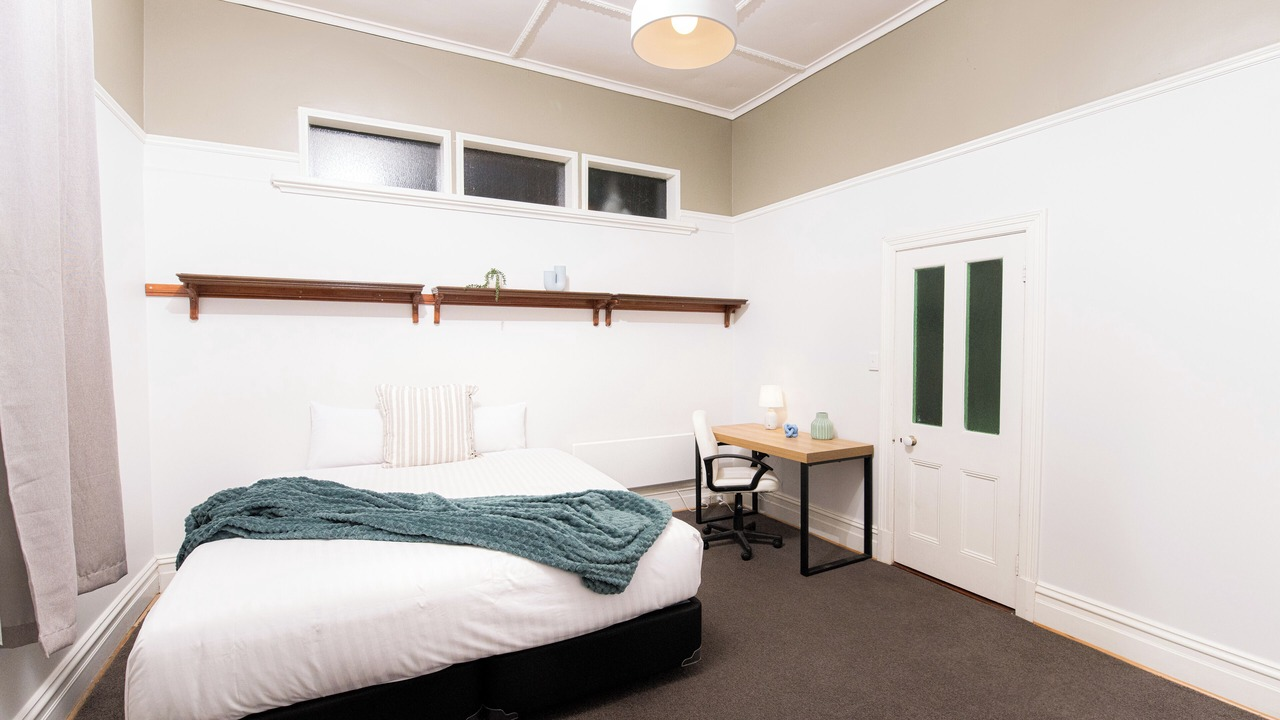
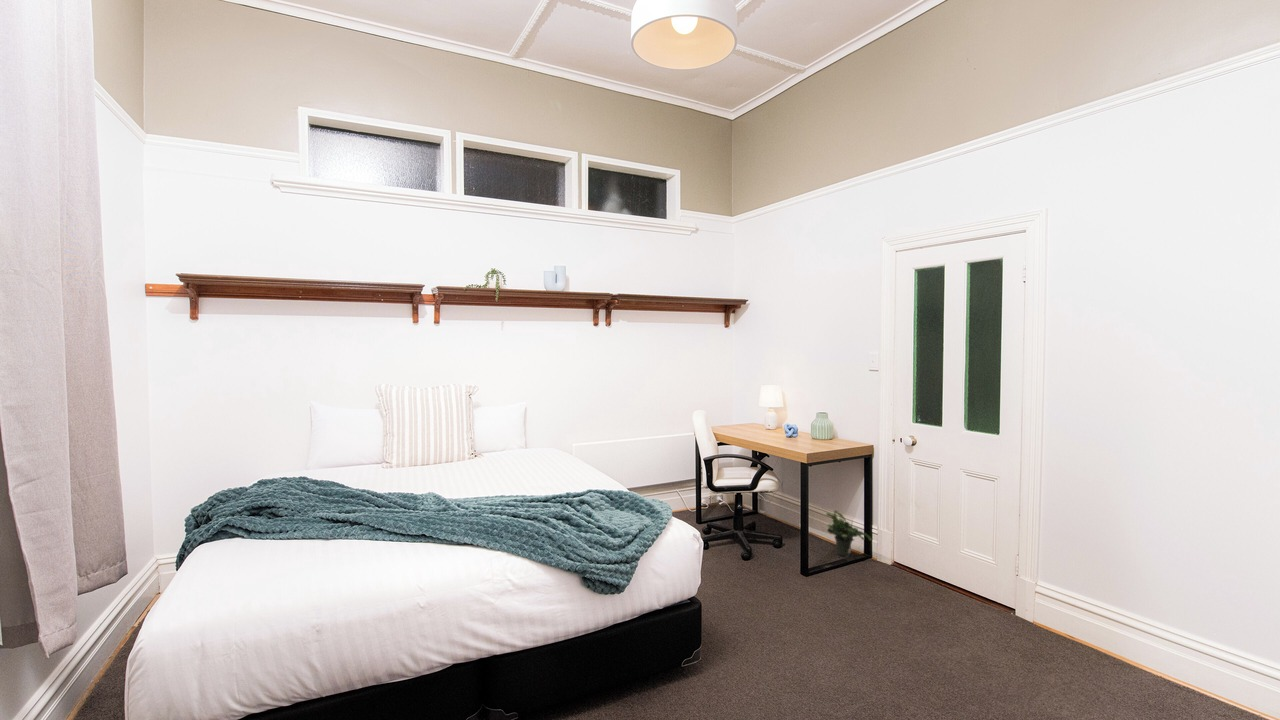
+ potted plant [825,509,873,557]
